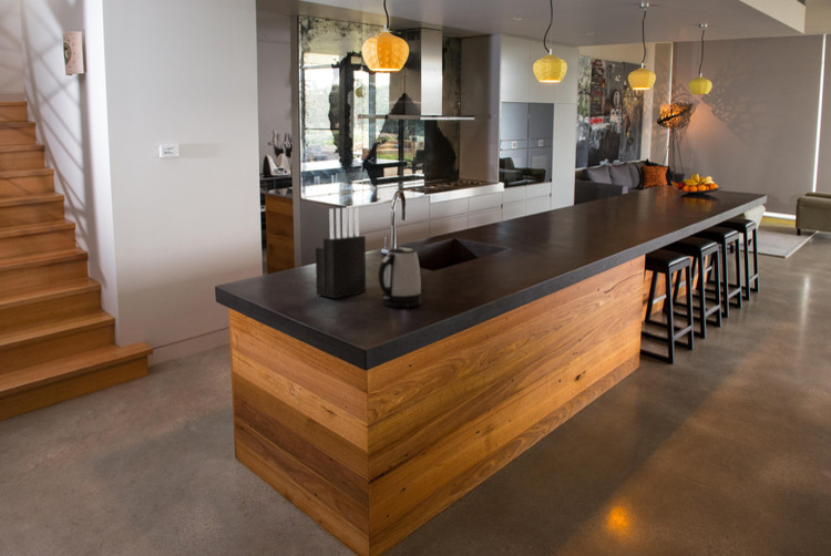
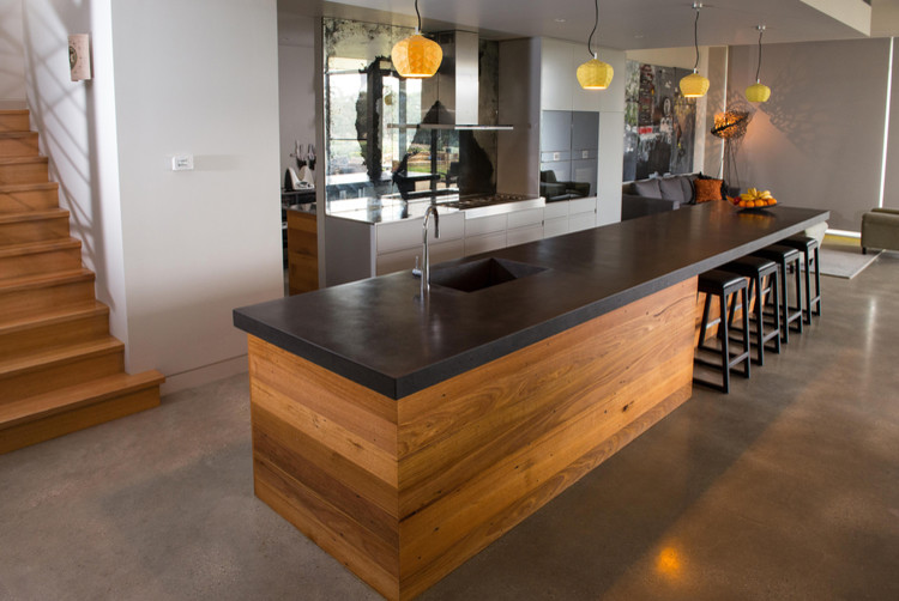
- knife block [315,206,367,299]
- kettle [377,247,422,308]
